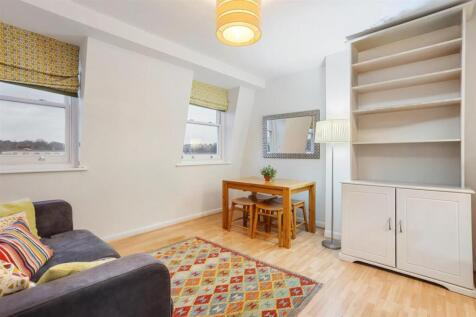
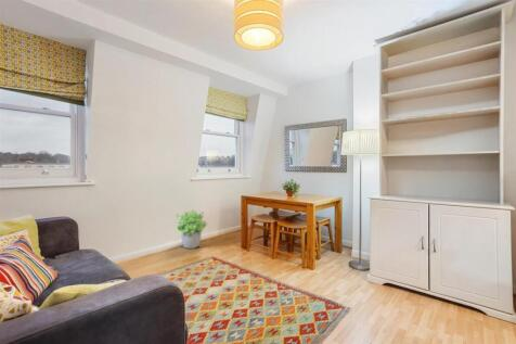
+ potted plant [175,209,208,250]
